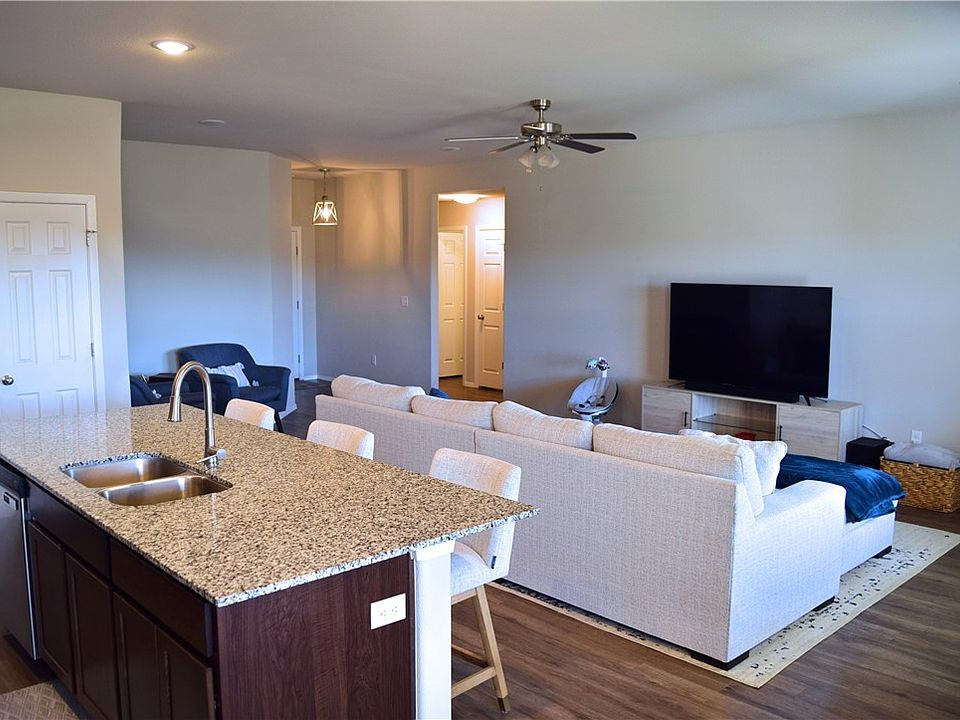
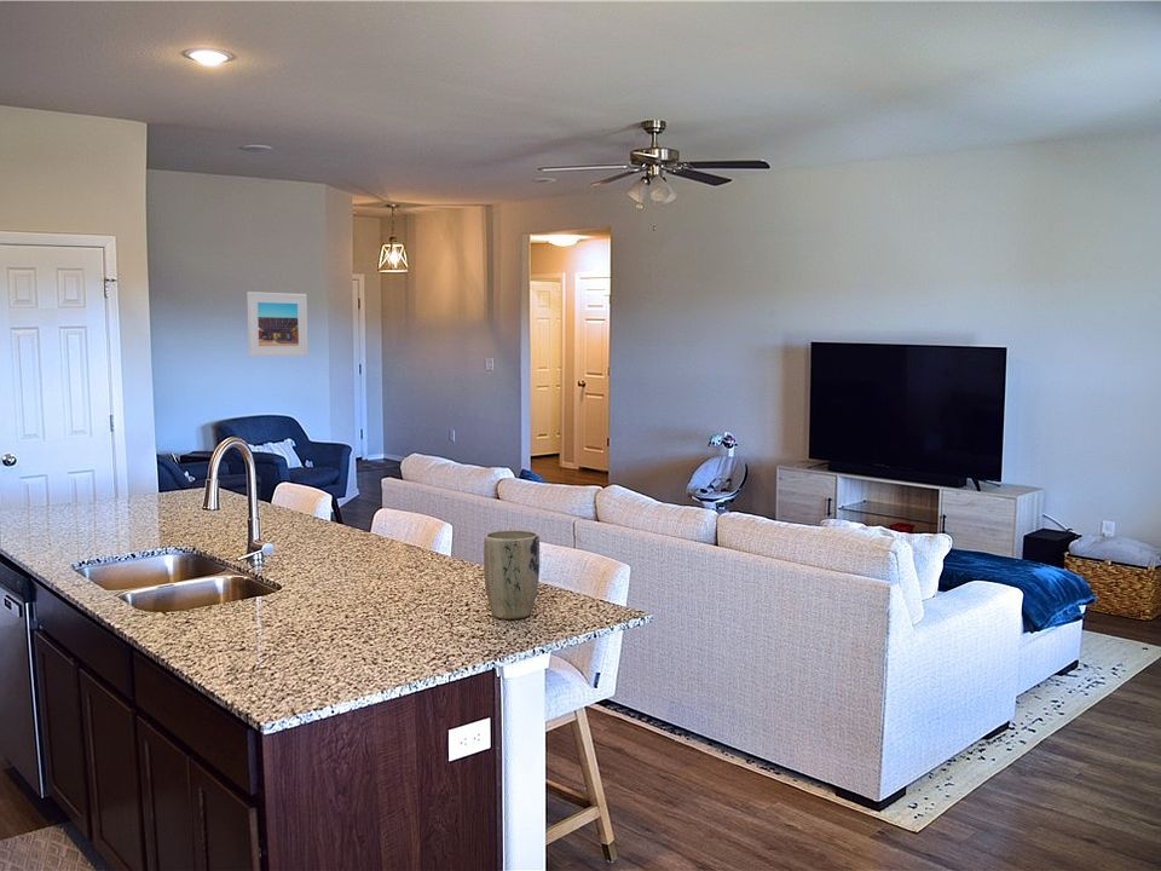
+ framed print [246,290,308,357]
+ plant pot [483,529,541,621]
